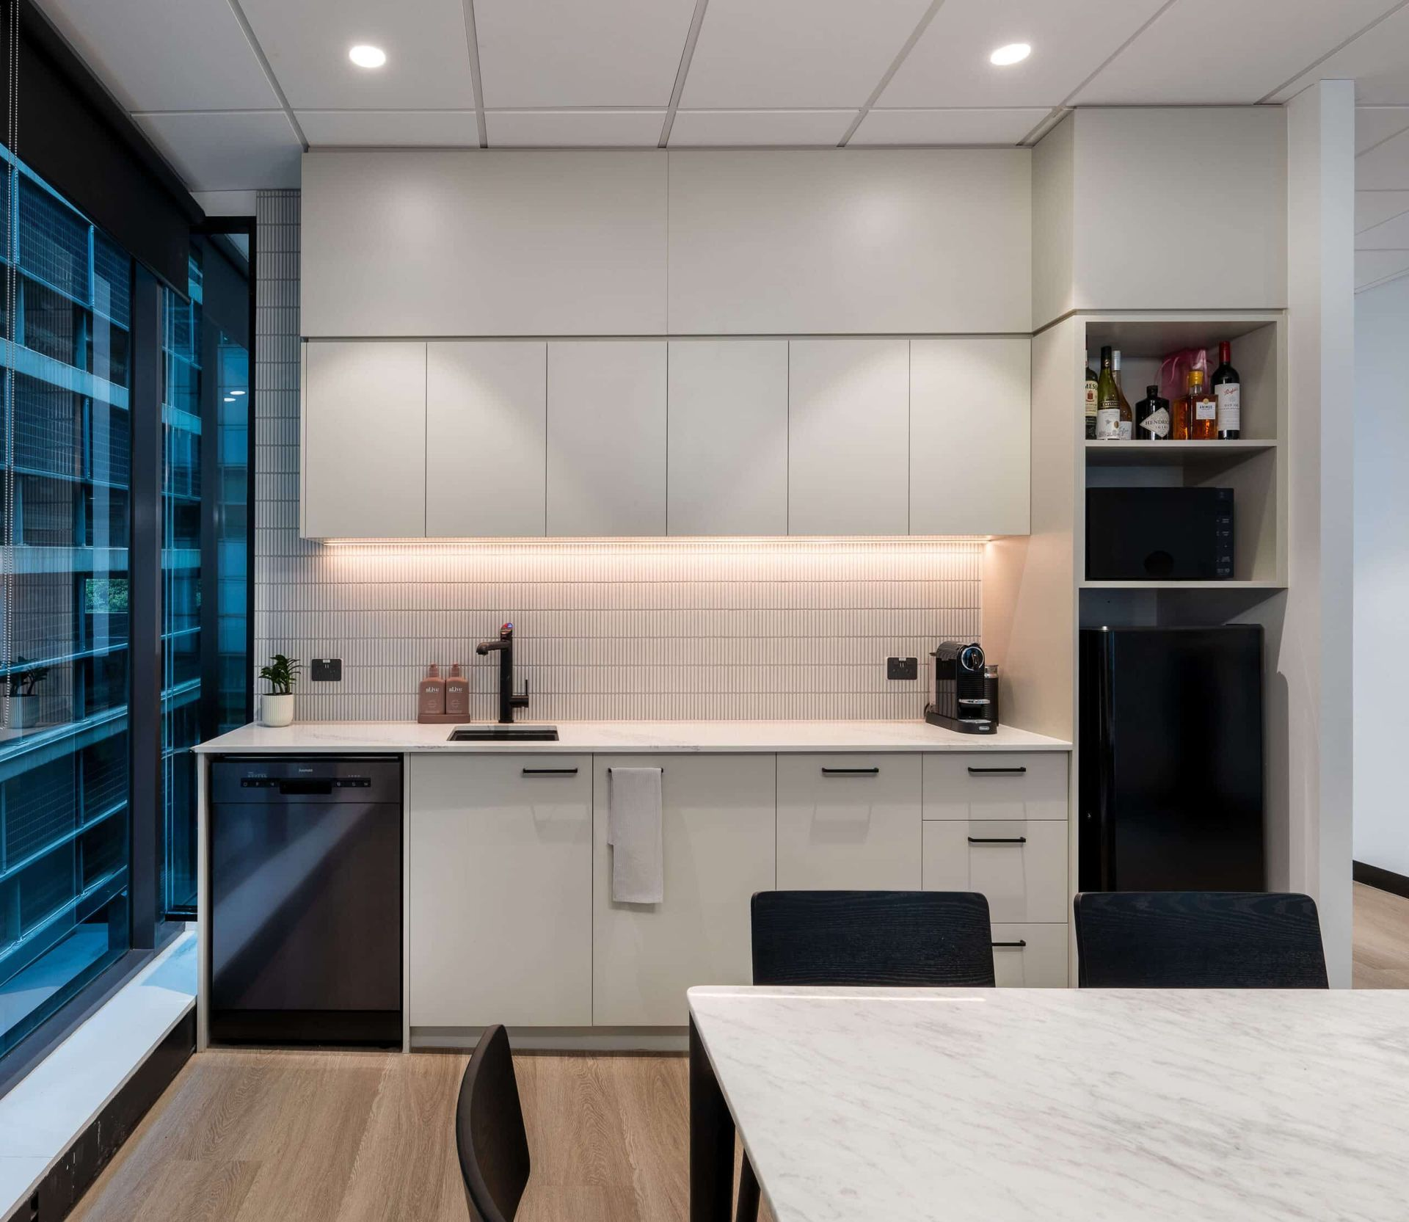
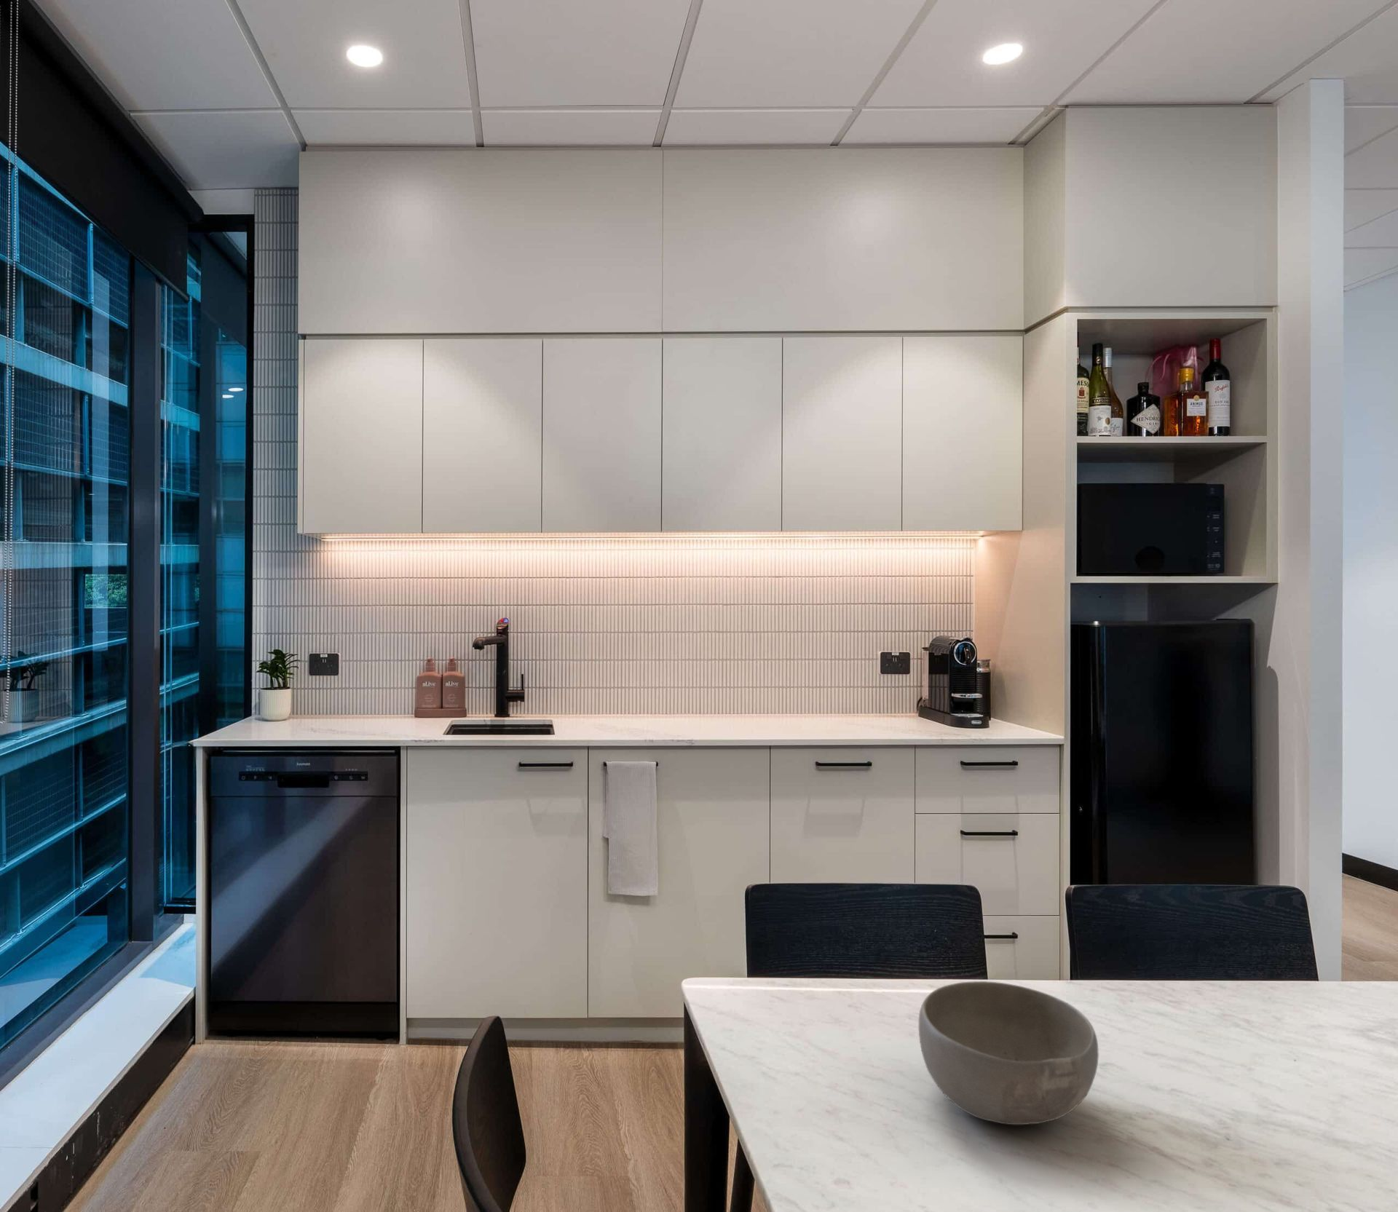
+ bowl [918,980,1100,1125]
